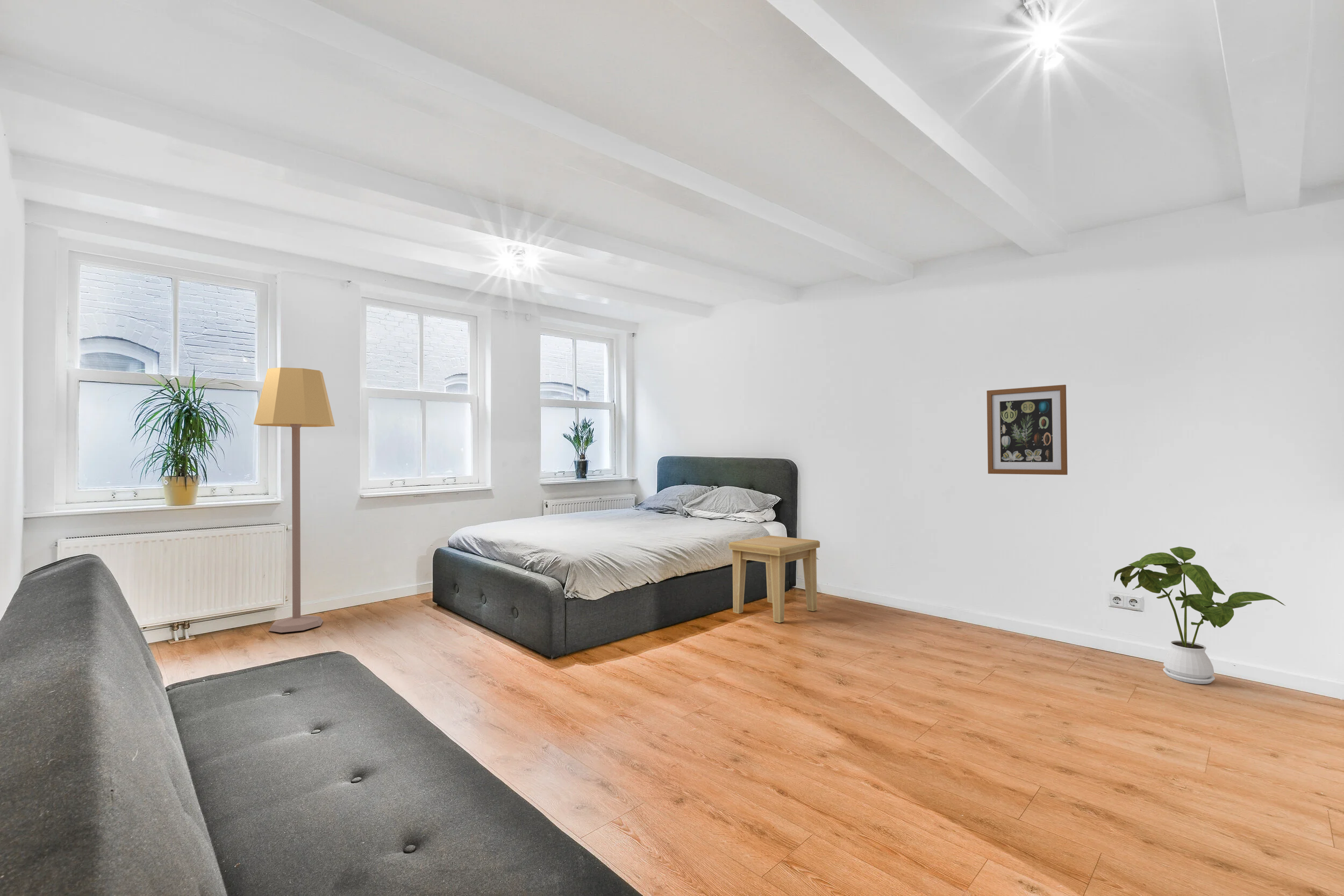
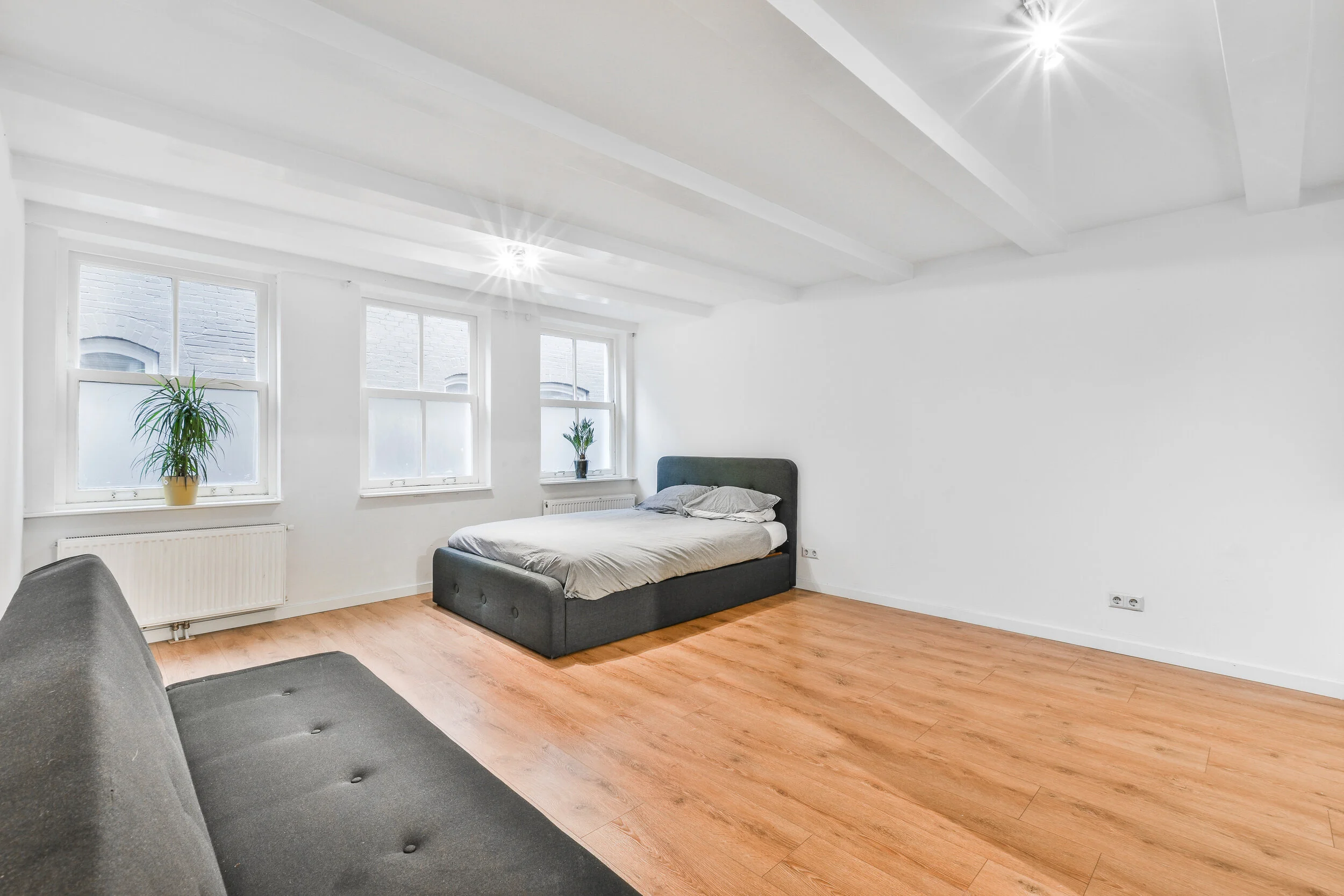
- house plant [1113,546,1286,685]
- side table [728,535,820,623]
- lamp [253,367,335,633]
- wall art [986,384,1068,475]
